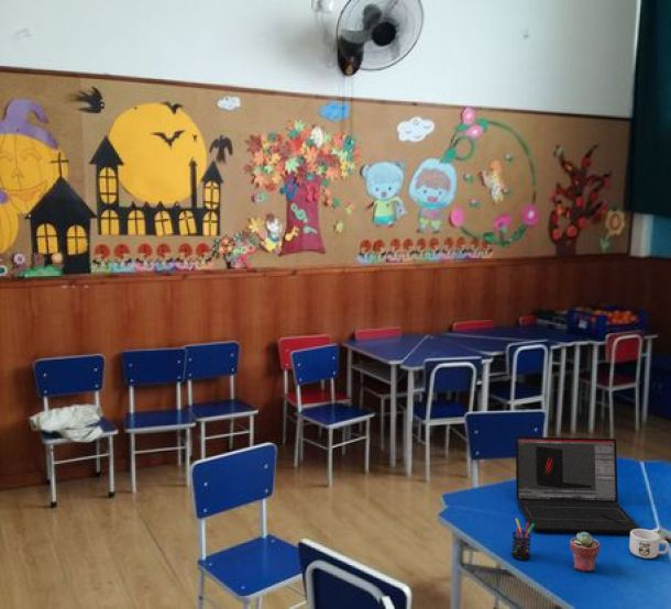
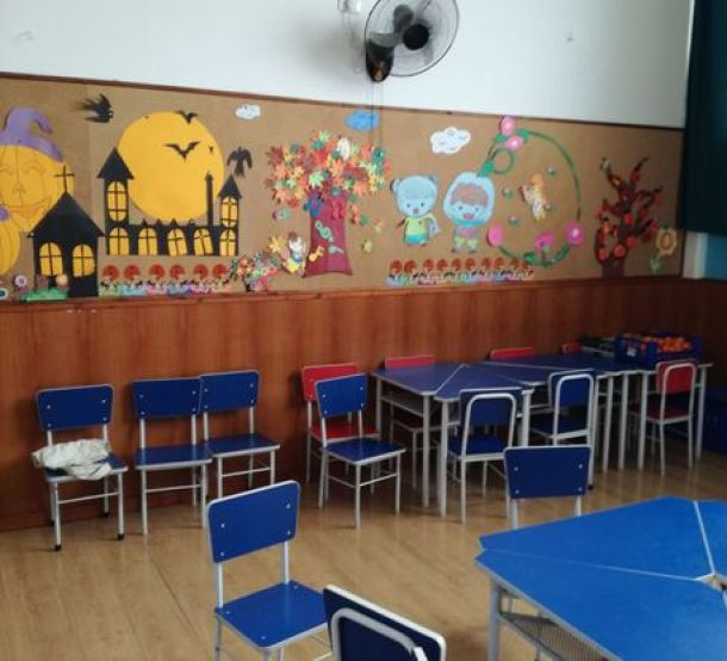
- pen holder [510,518,535,561]
- laptop [515,435,641,534]
- mug [628,528,670,560]
- potted succulent [569,532,601,573]
